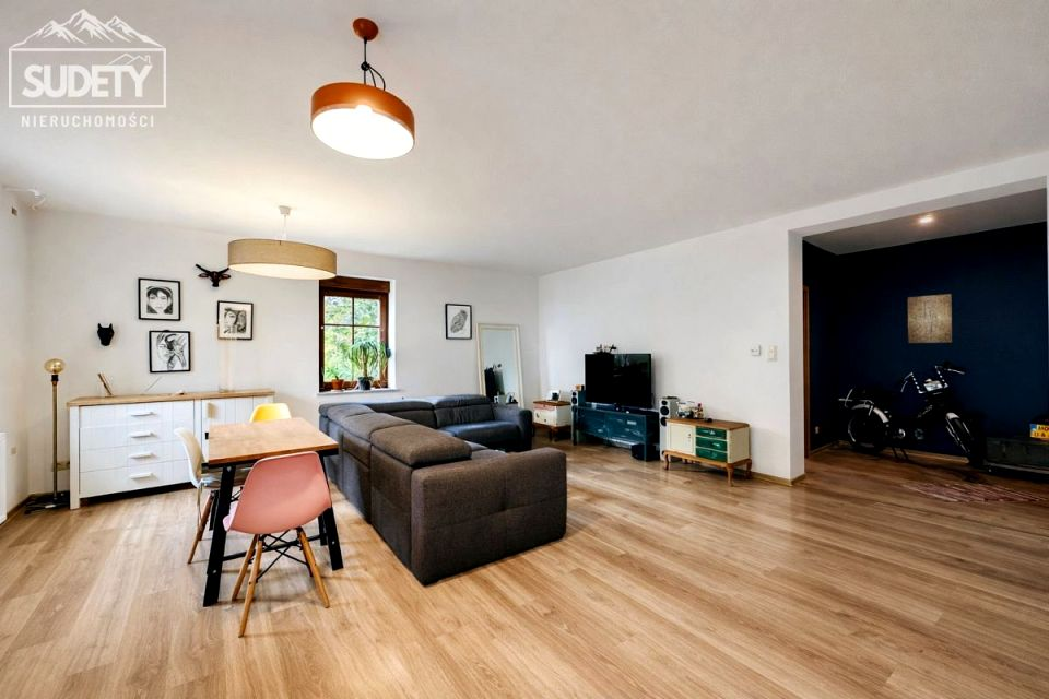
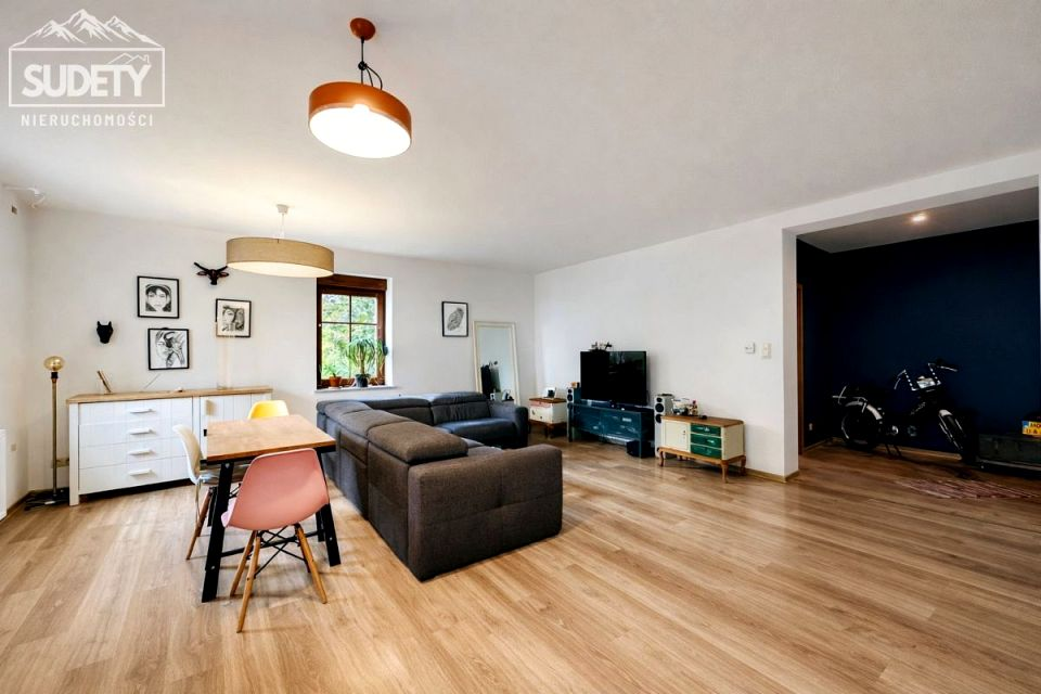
- wall art [907,293,953,344]
